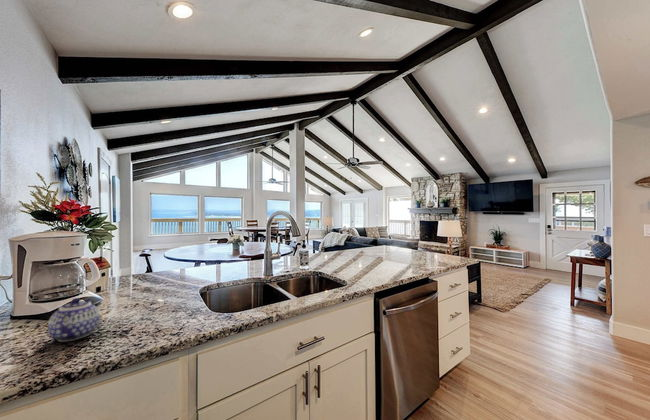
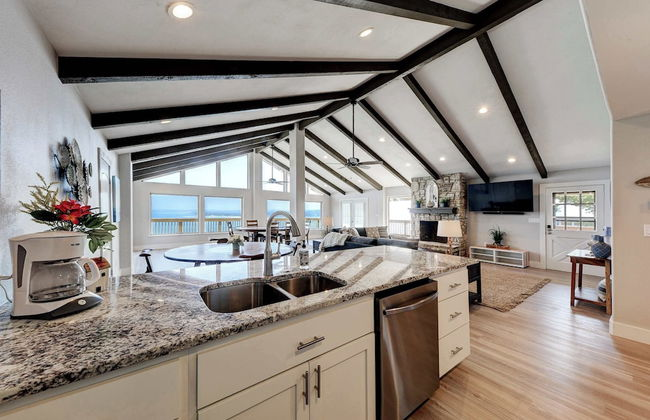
- teapot [47,297,101,343]
